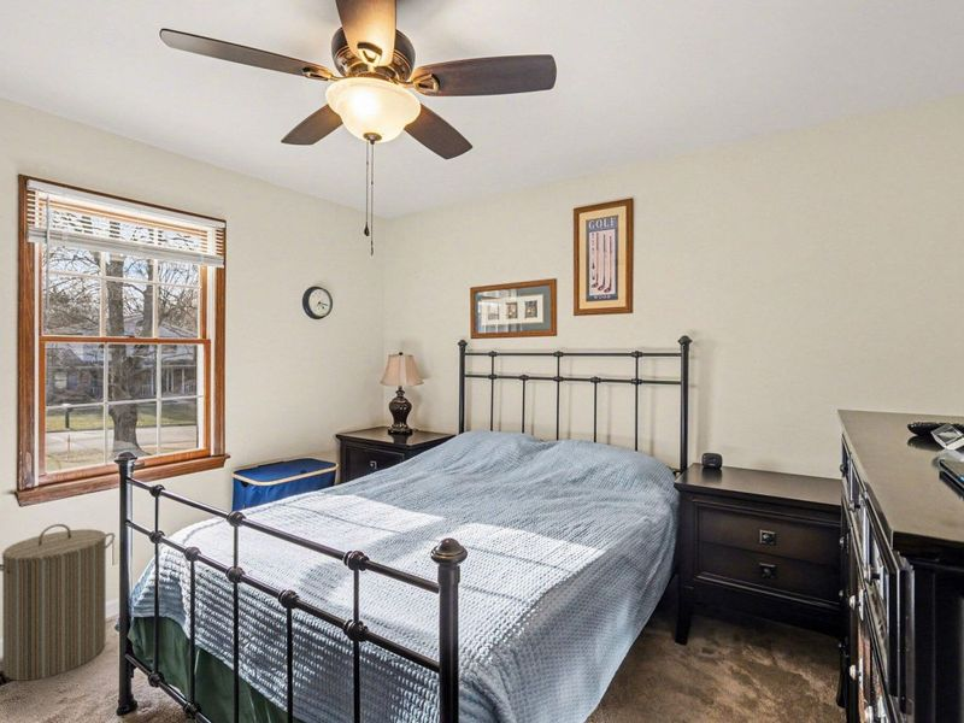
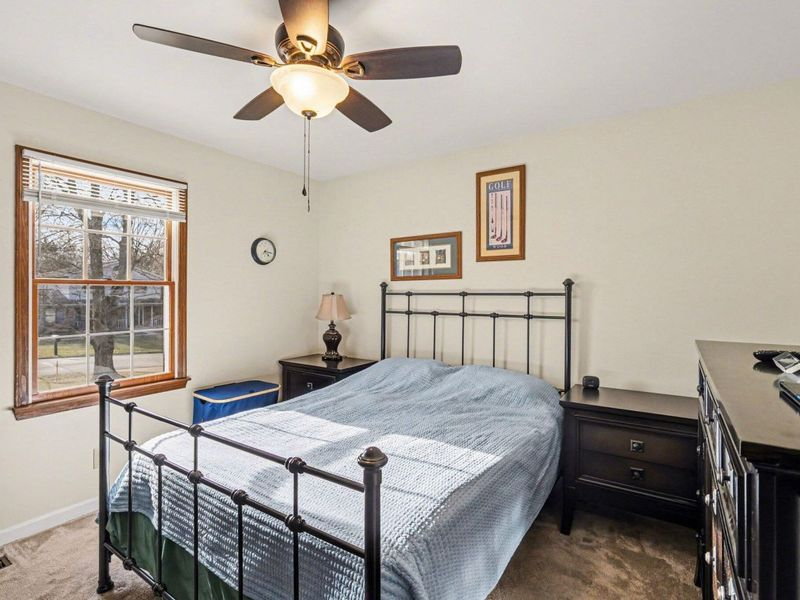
- laundry hamper [0,523,116,682]
